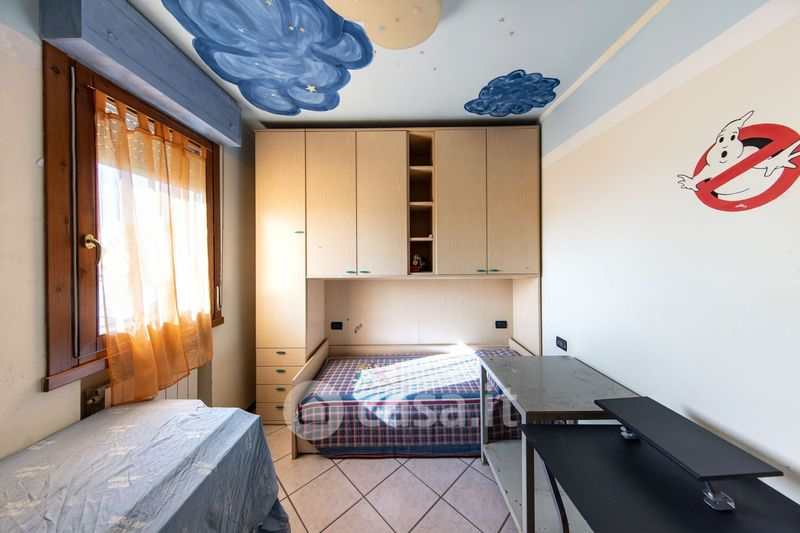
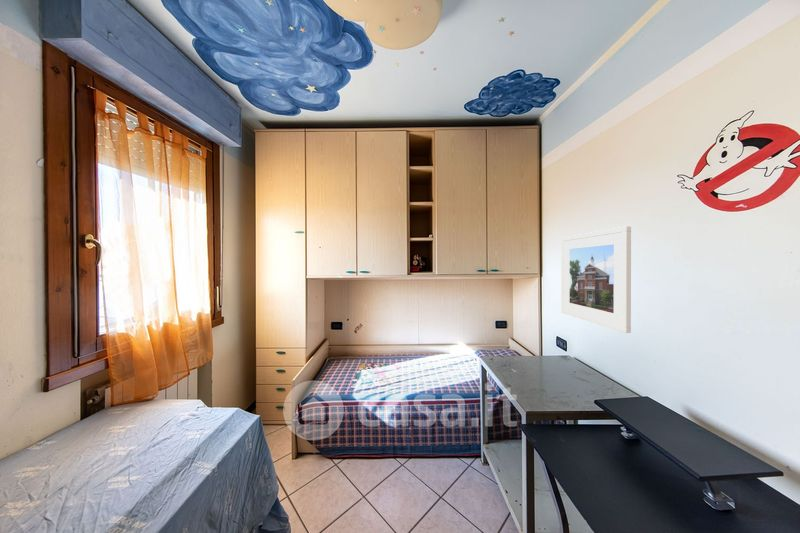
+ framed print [560,225,632,334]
